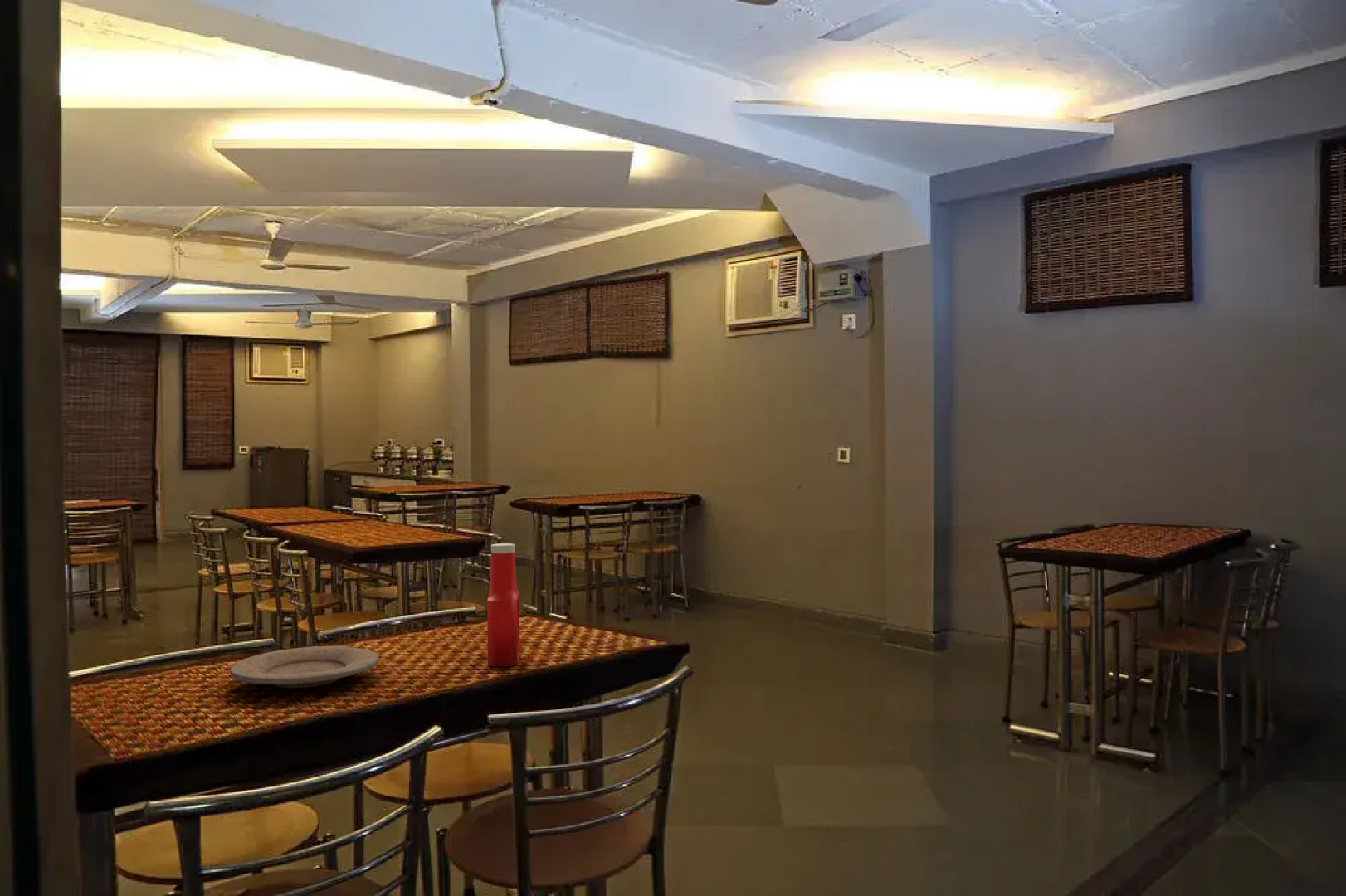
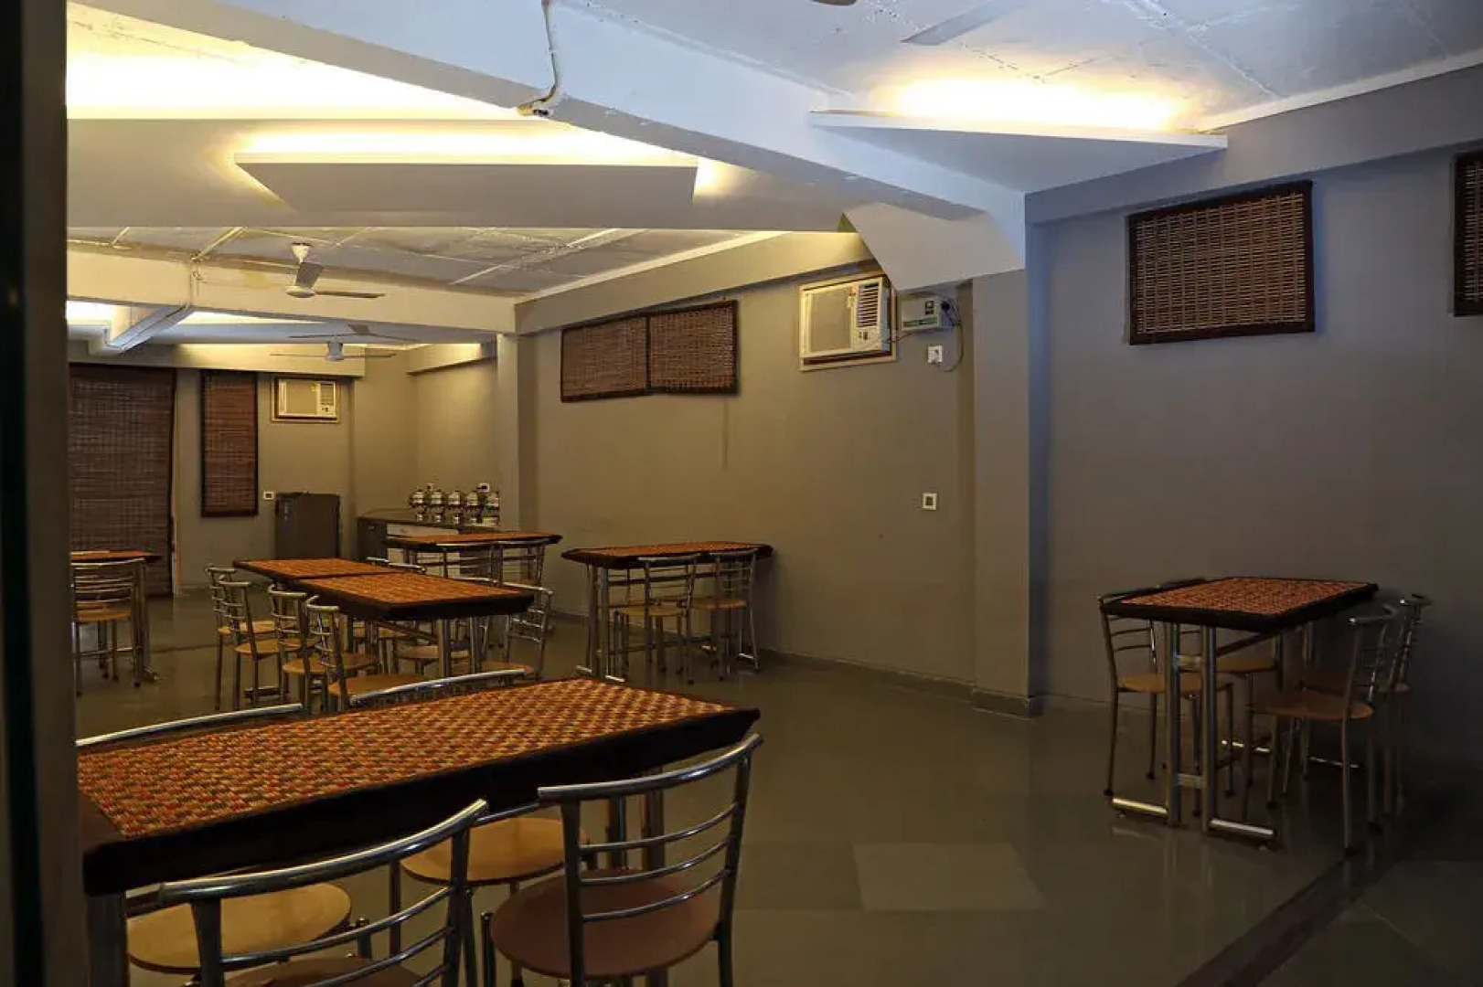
- soap bottle [486,543,520,668]
- plate [229,645,380,689]
